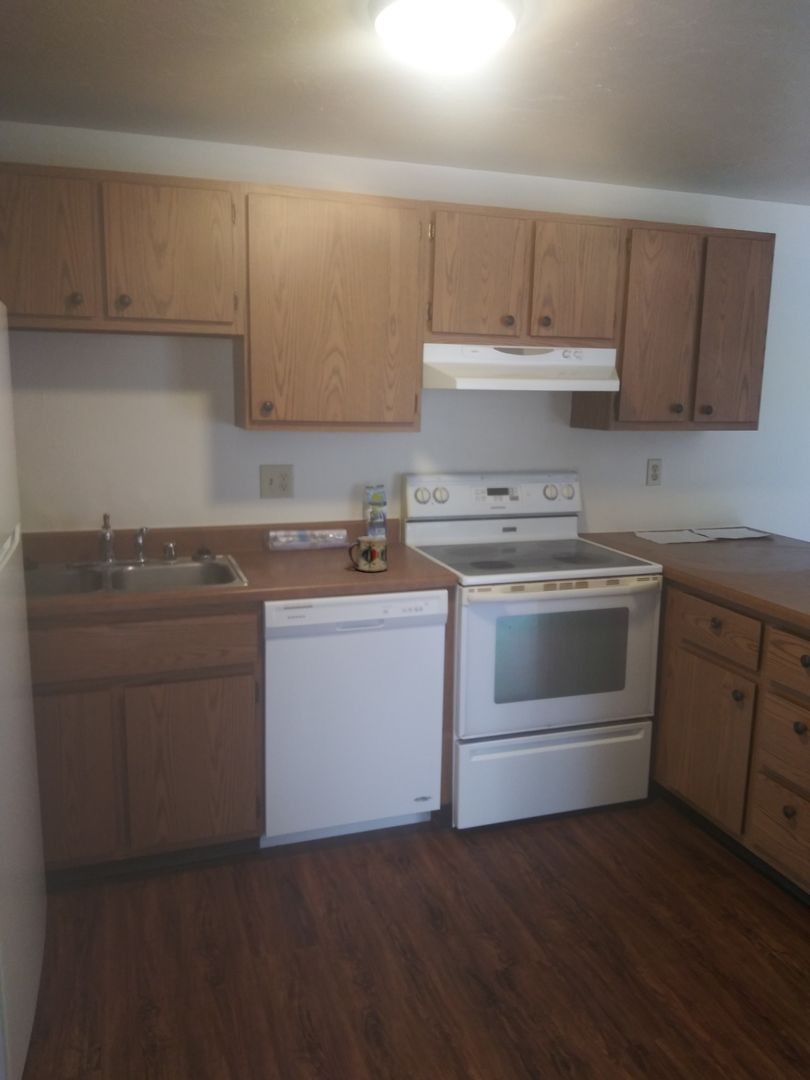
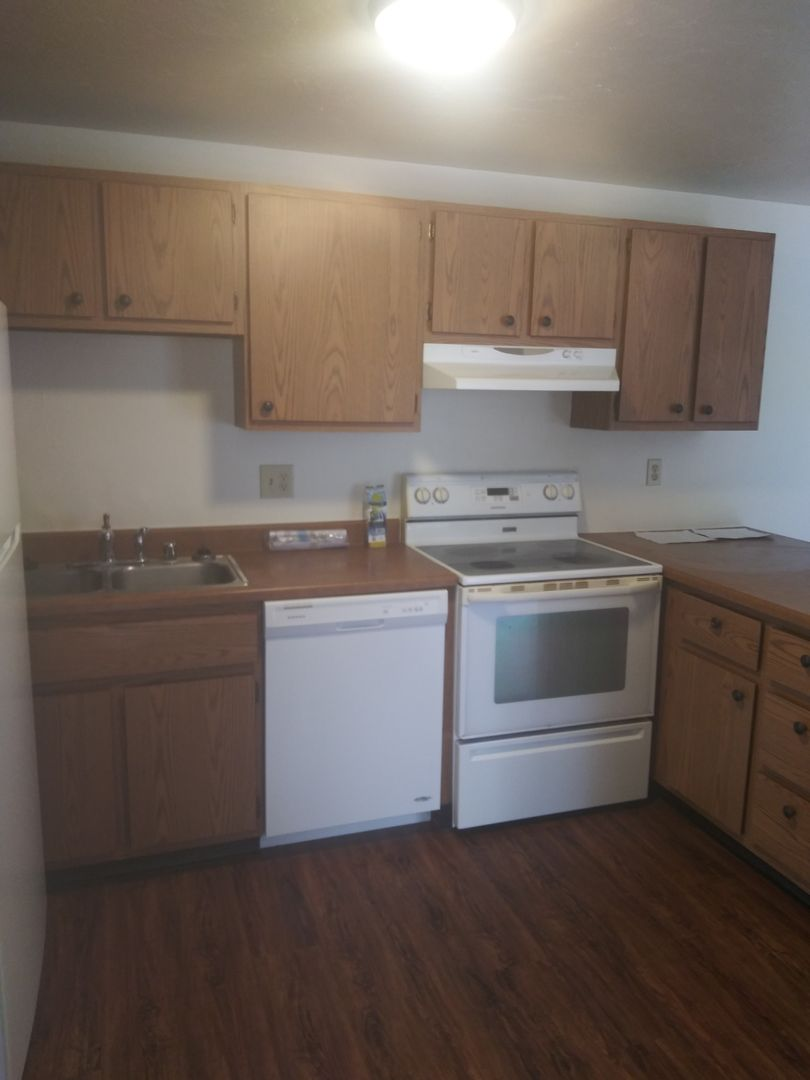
- mug [347,535,388,573]
